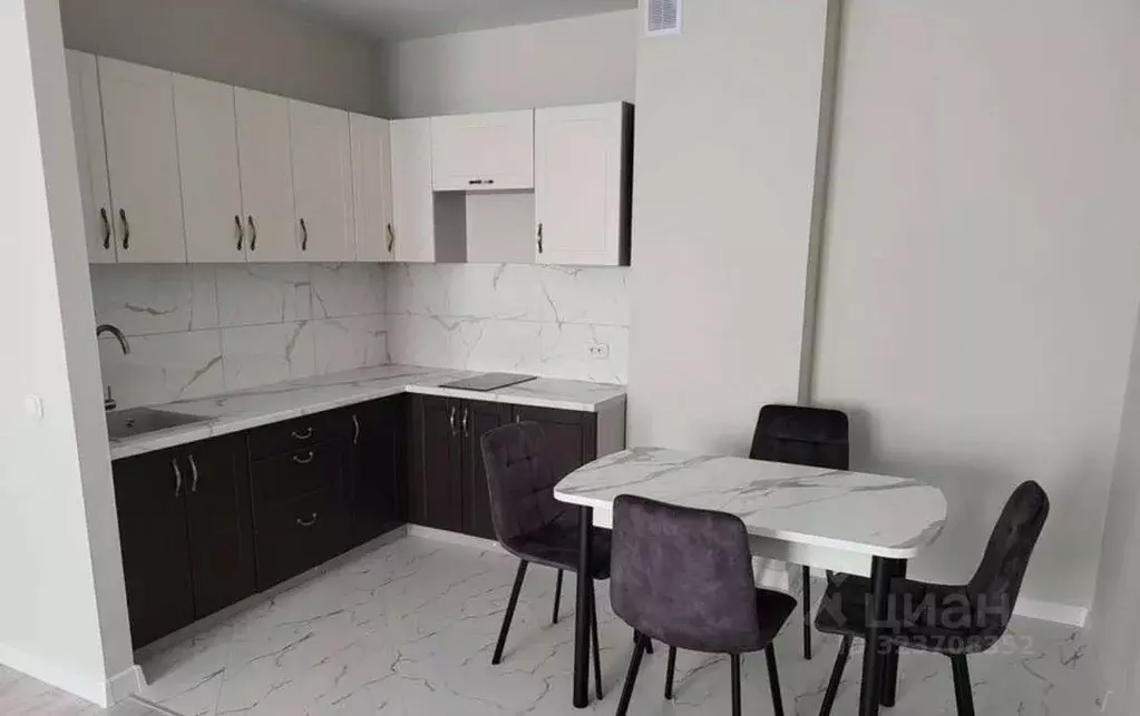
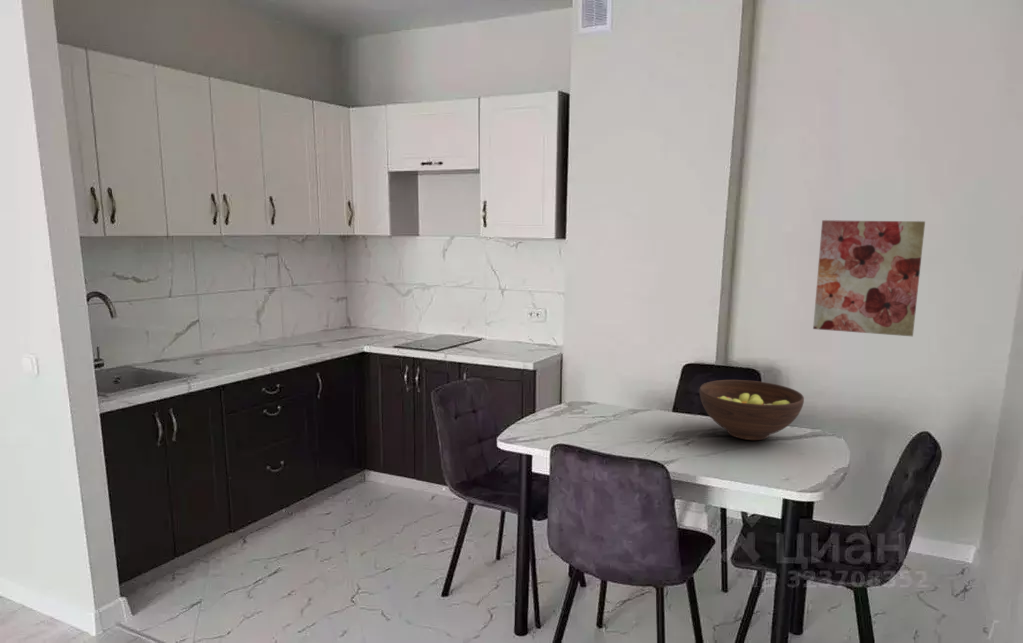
+ wall art [812,219,926,337]
+ fruit bowl [698,379,805,441]
